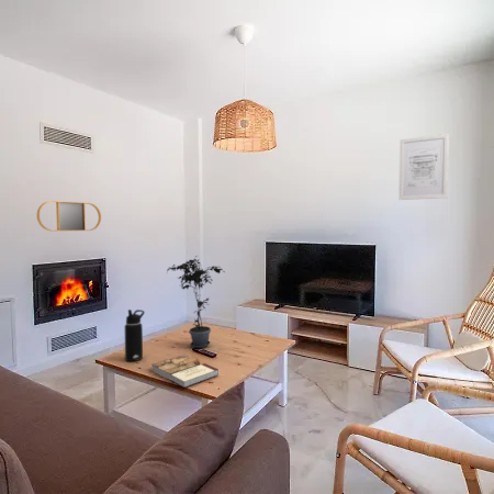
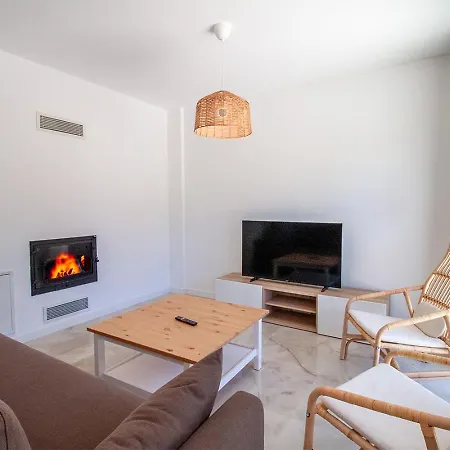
- wall art [397,133,450,201]
- water bottle [124,308,146,362]
- home mirror [36,200,102,233]
- potted plant [166,255,226,349]
- book [151,353,221,389]
